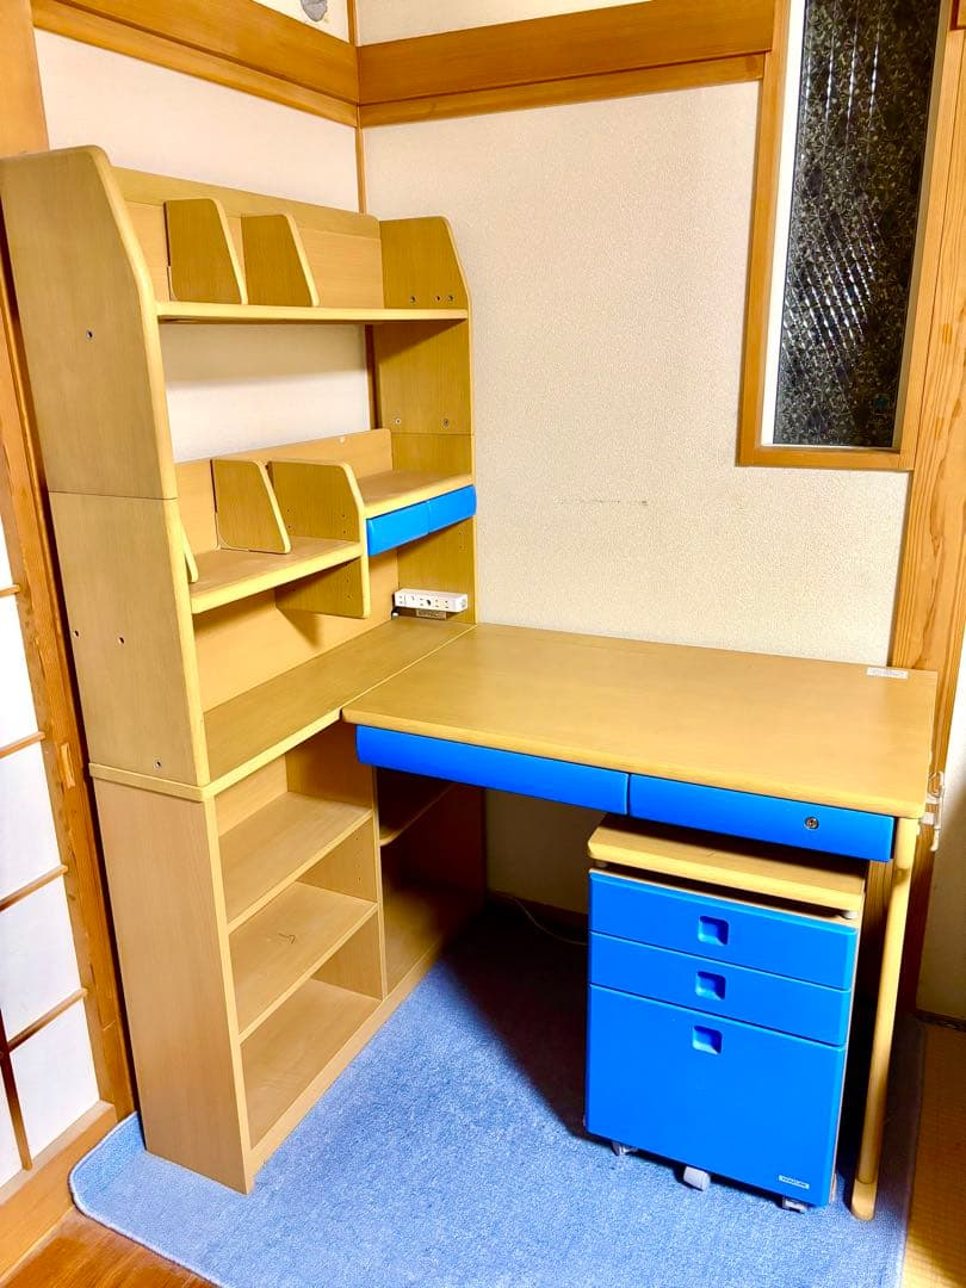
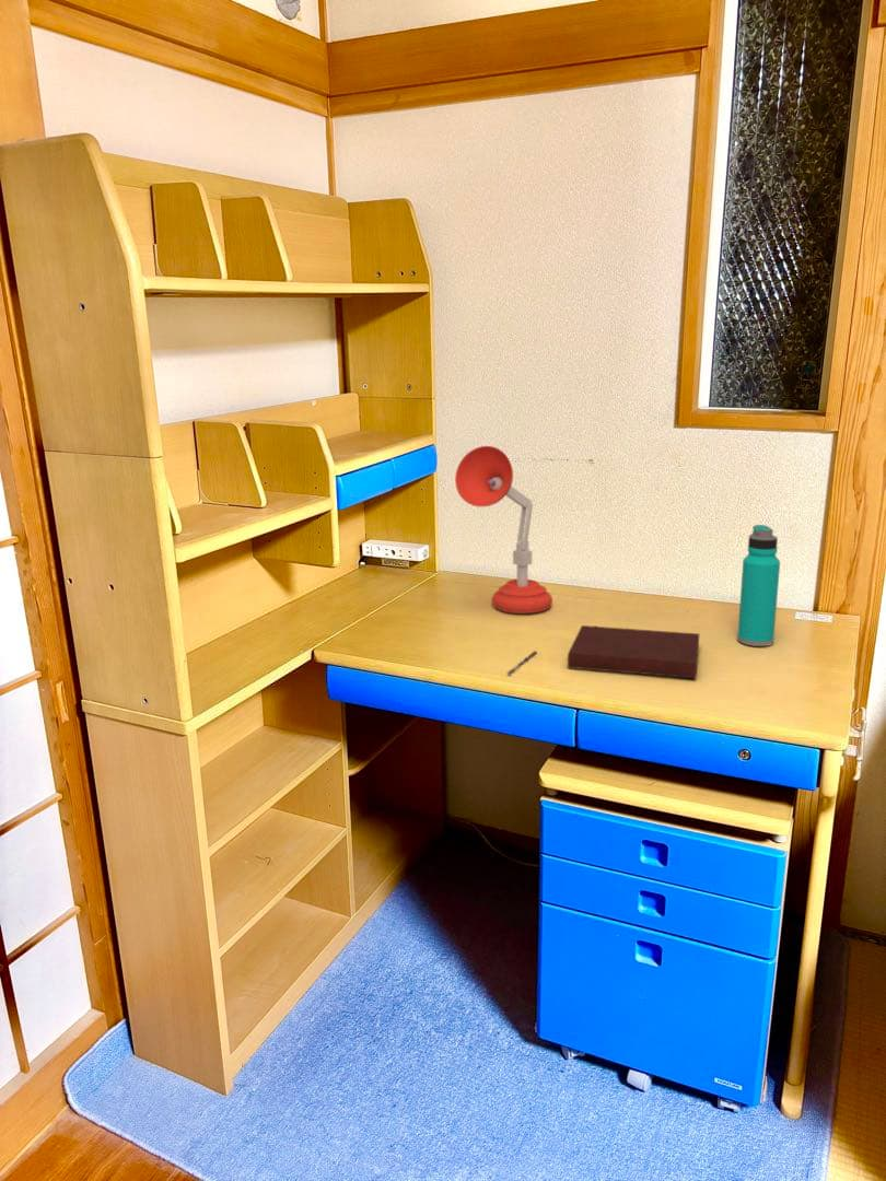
+ notebook [567,624,700,679]
+ water bottle [736,524,781,647]
+ desk lamp [454,445,553,615]
+ pen [506,650,538,676]
